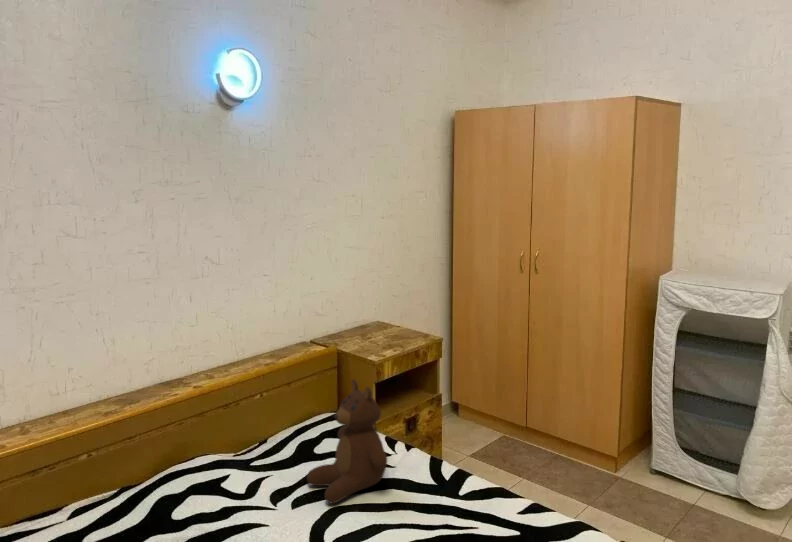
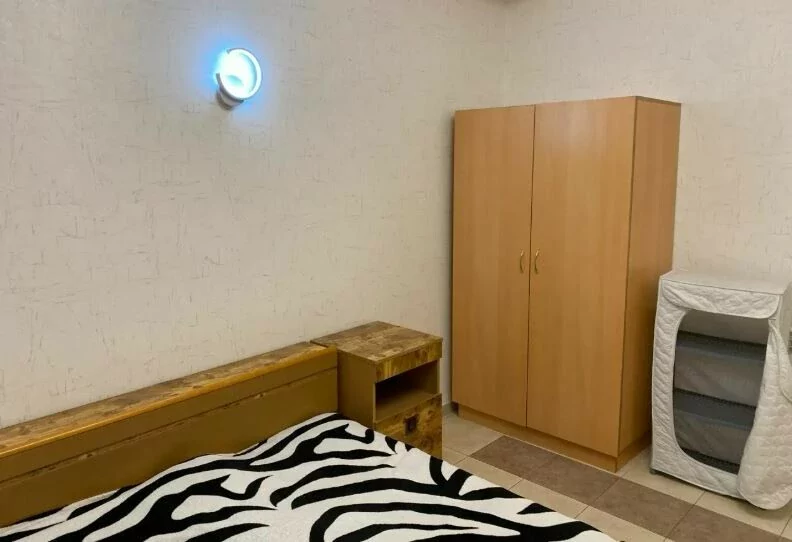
- teddy bear [306,378,388,505]
